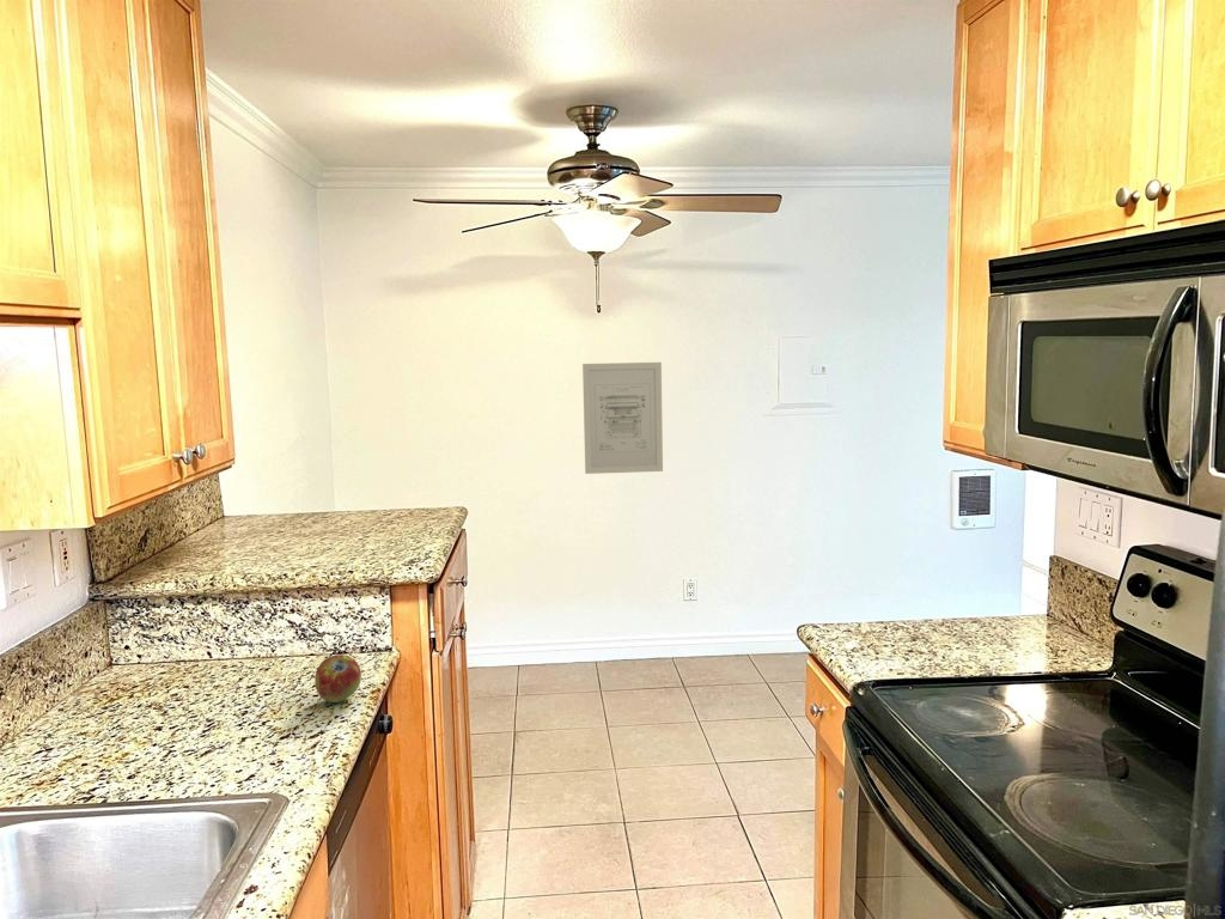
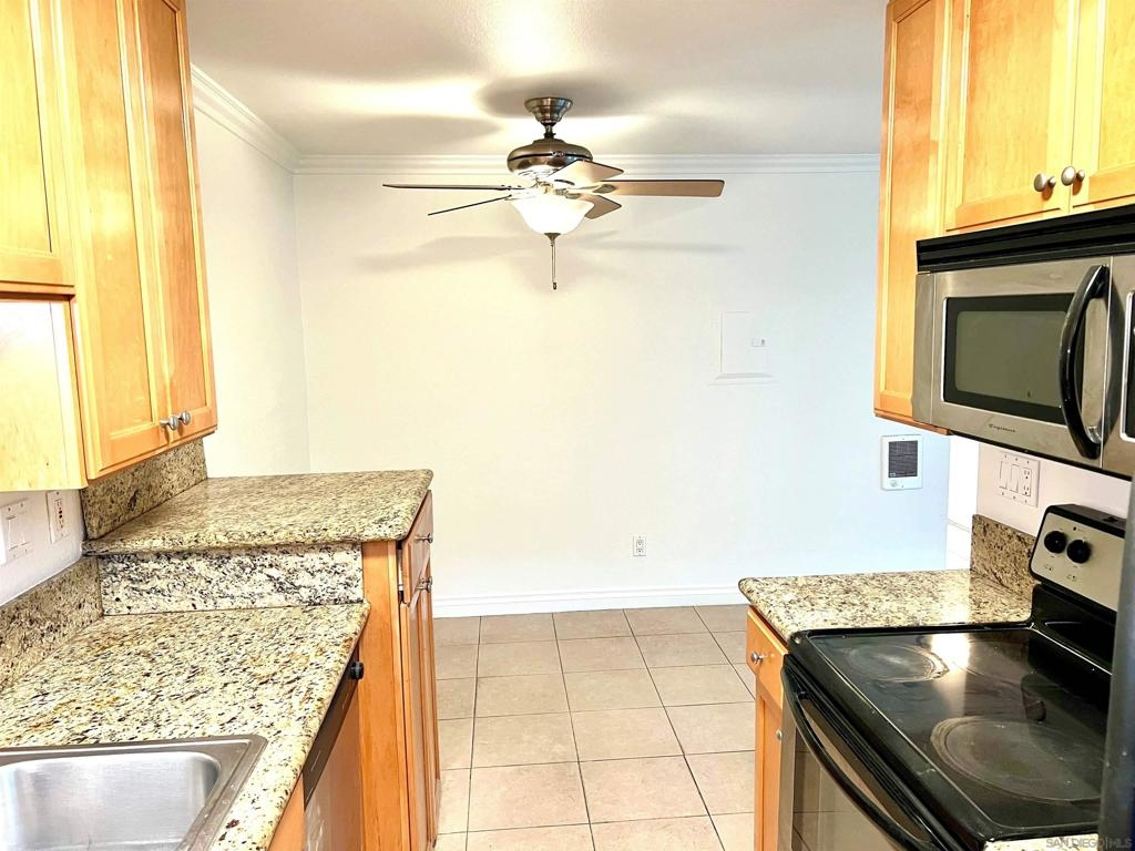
- wall art [581,361,664,475]
- fruit [313,653,362,704]
